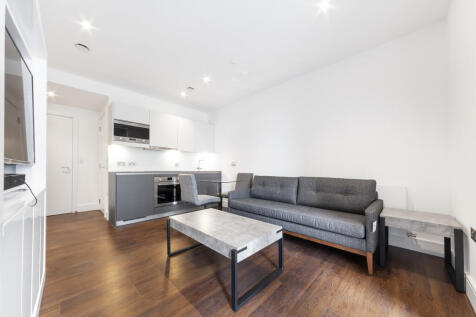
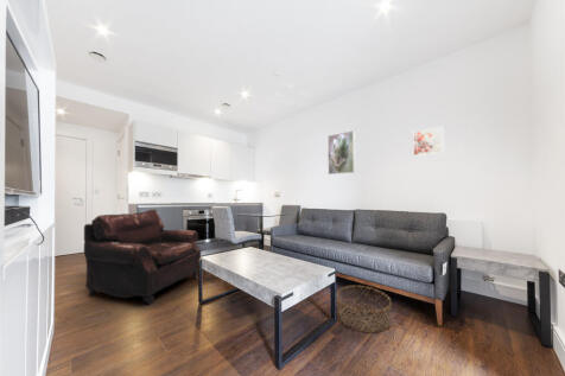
+ leather [83,209,202,306]
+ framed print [412,126,445,157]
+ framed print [326,129,356,176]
+ basket [336,285,393,334]
